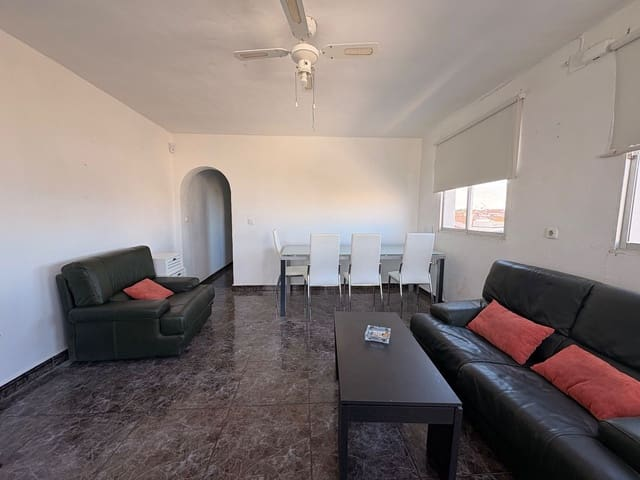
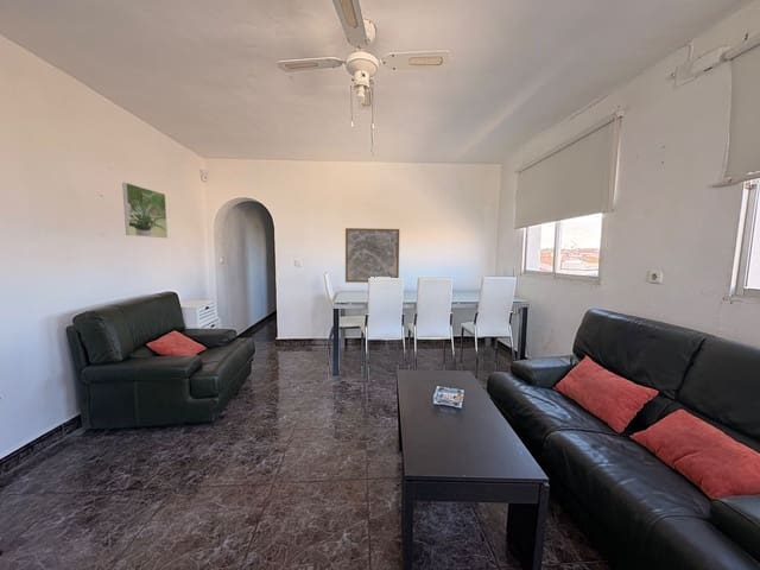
+ wall art [344,227,400,284]
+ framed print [121,182,169,239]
